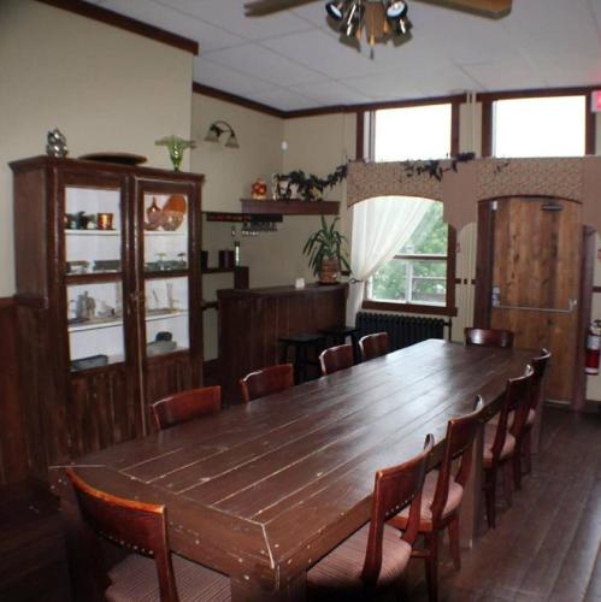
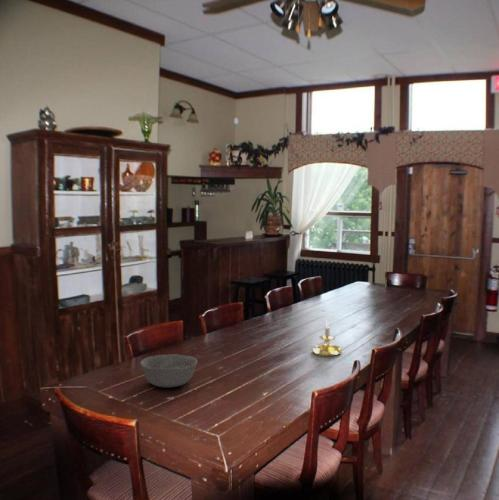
+ candle holder [311,318,343,357]
+ bowl [139,353,198,388]
